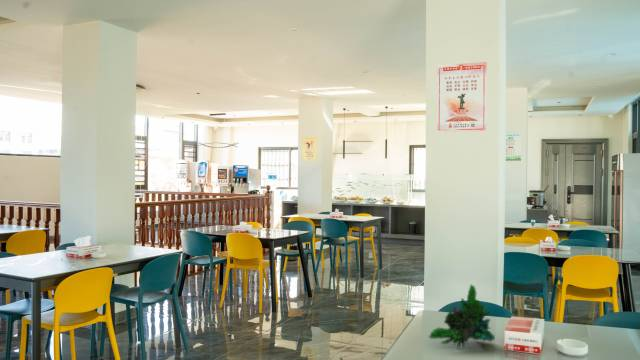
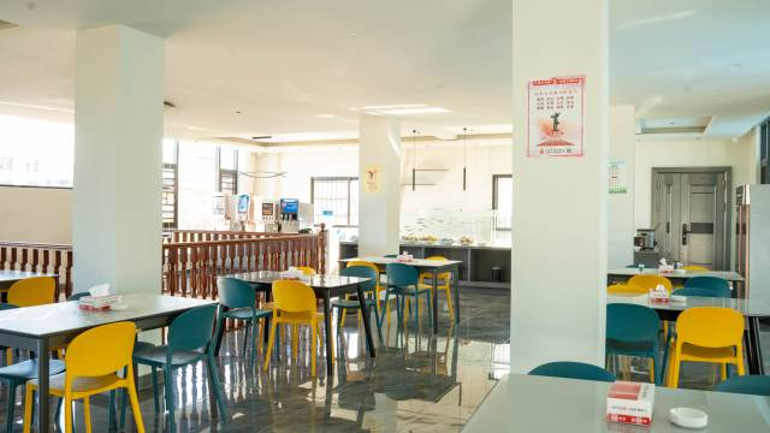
- mineral sample [428,284,496,350]
